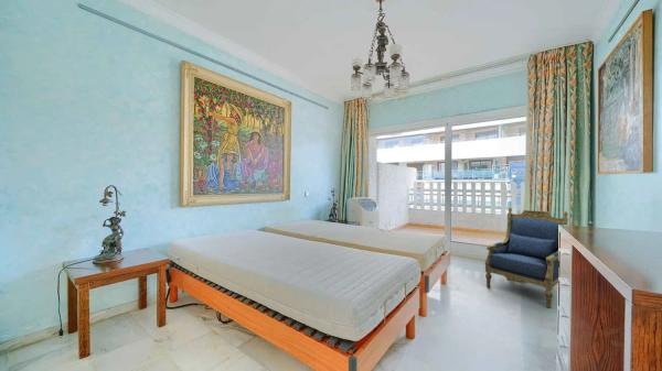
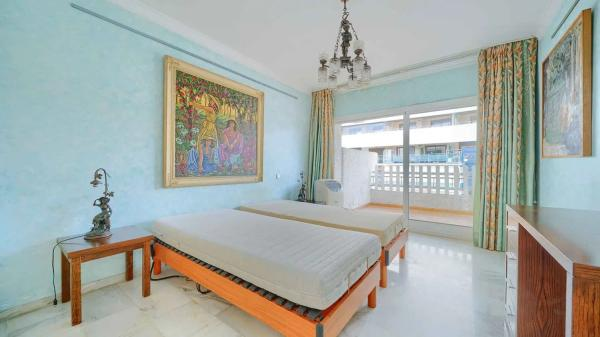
- armchair [484,206,569,309]
